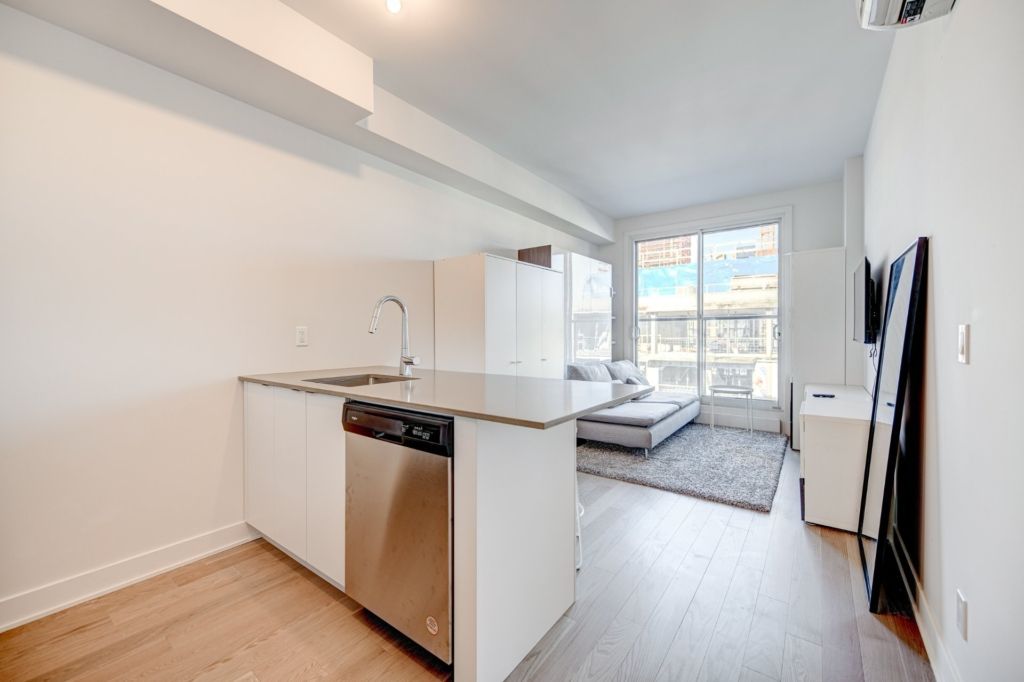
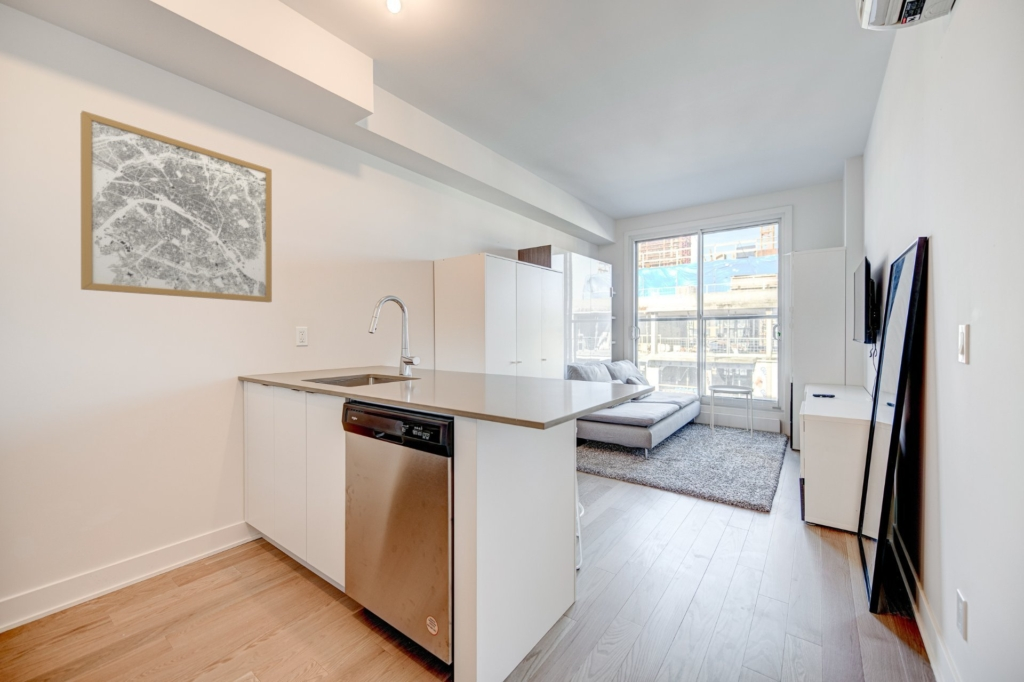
+ wall art [80,110,273,303]
